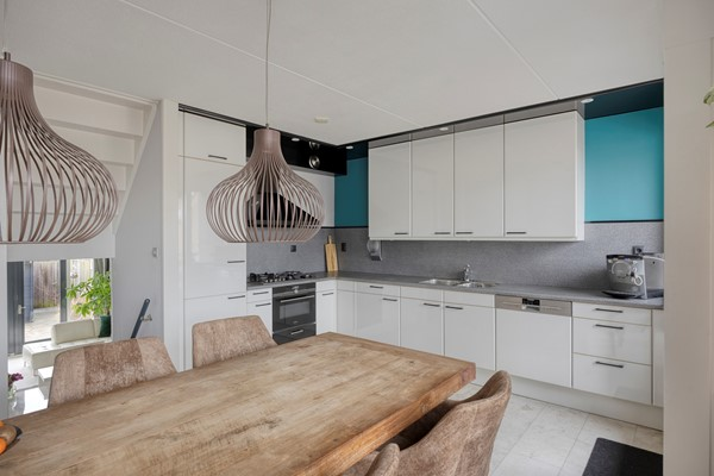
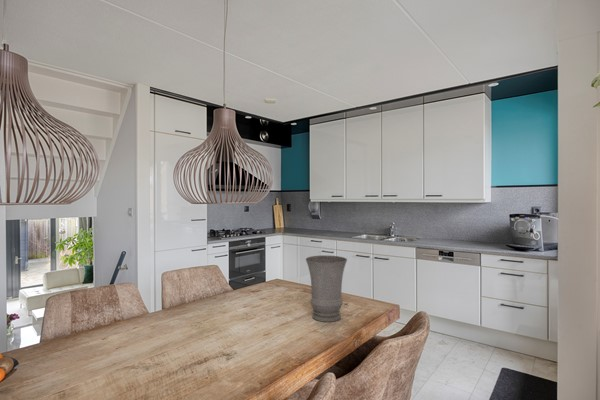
+ vase [305,254,348,323]
